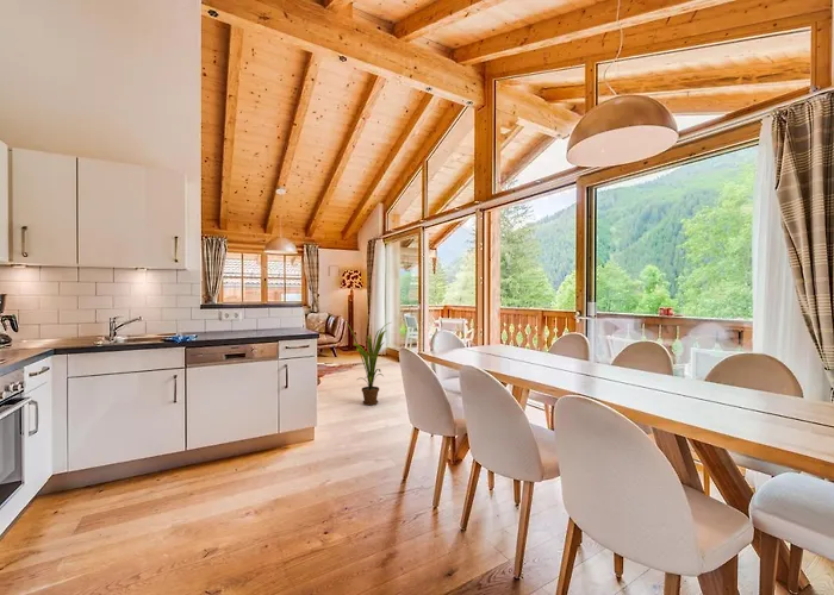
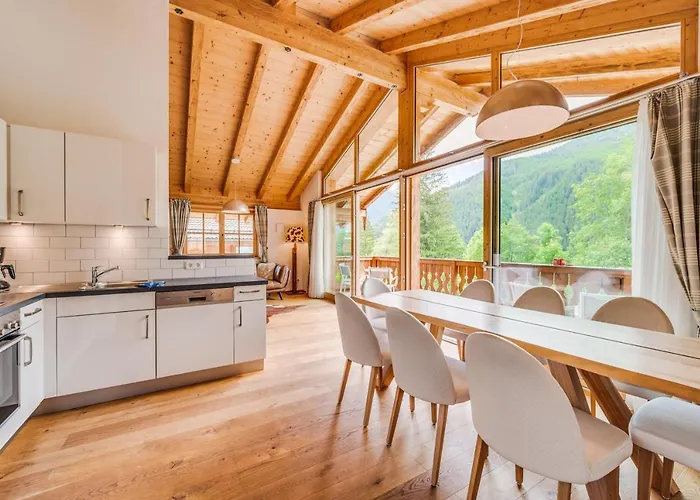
- house plant [343,320,391,406]
